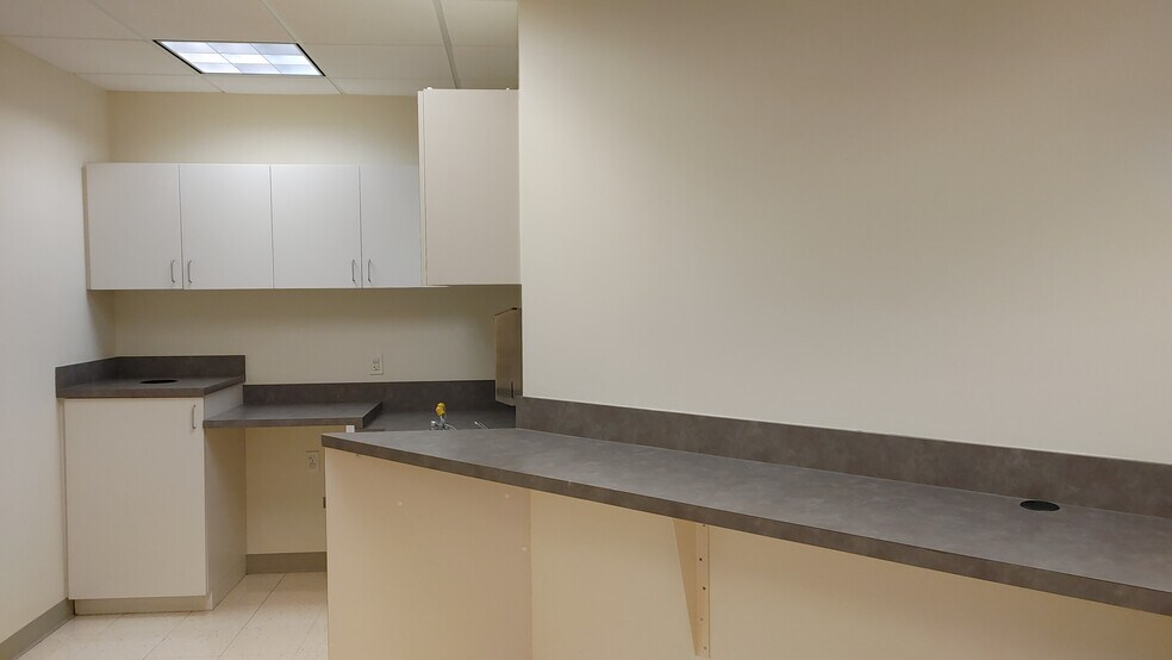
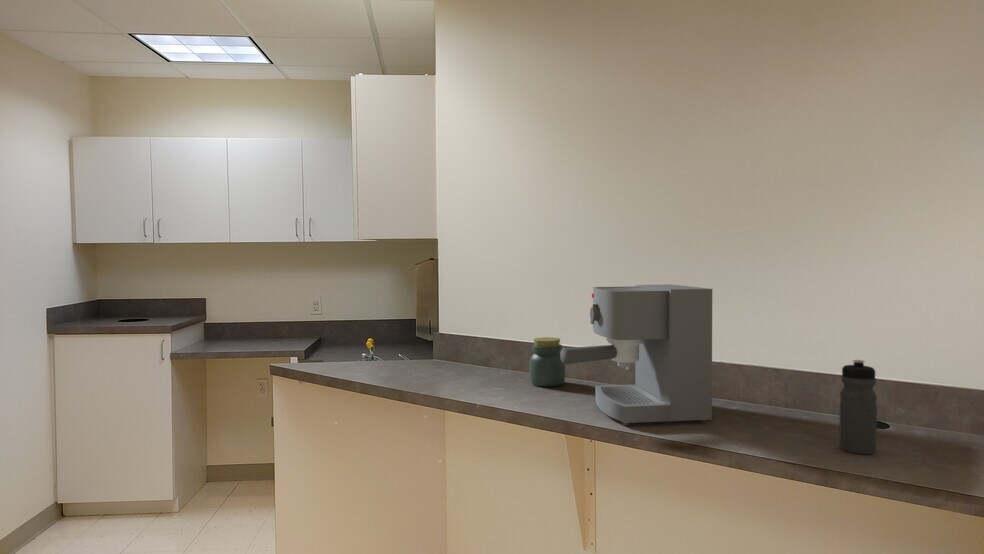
+ water bottle [838,359,878,455]
+ jar [528,336,566,388]
+ coffee maker [560,283,713,426]
